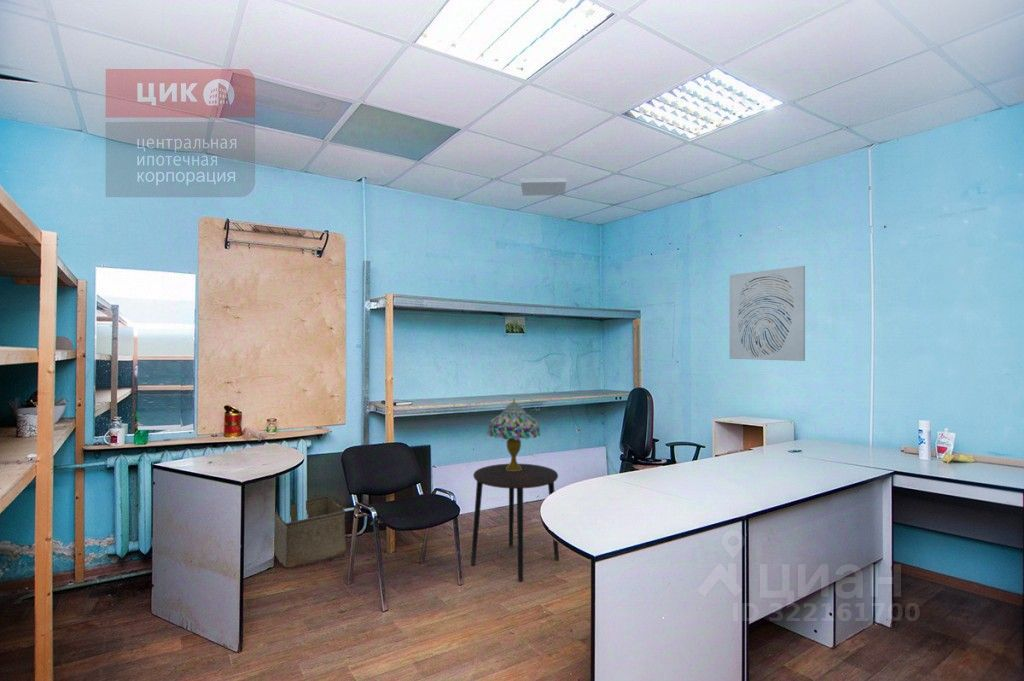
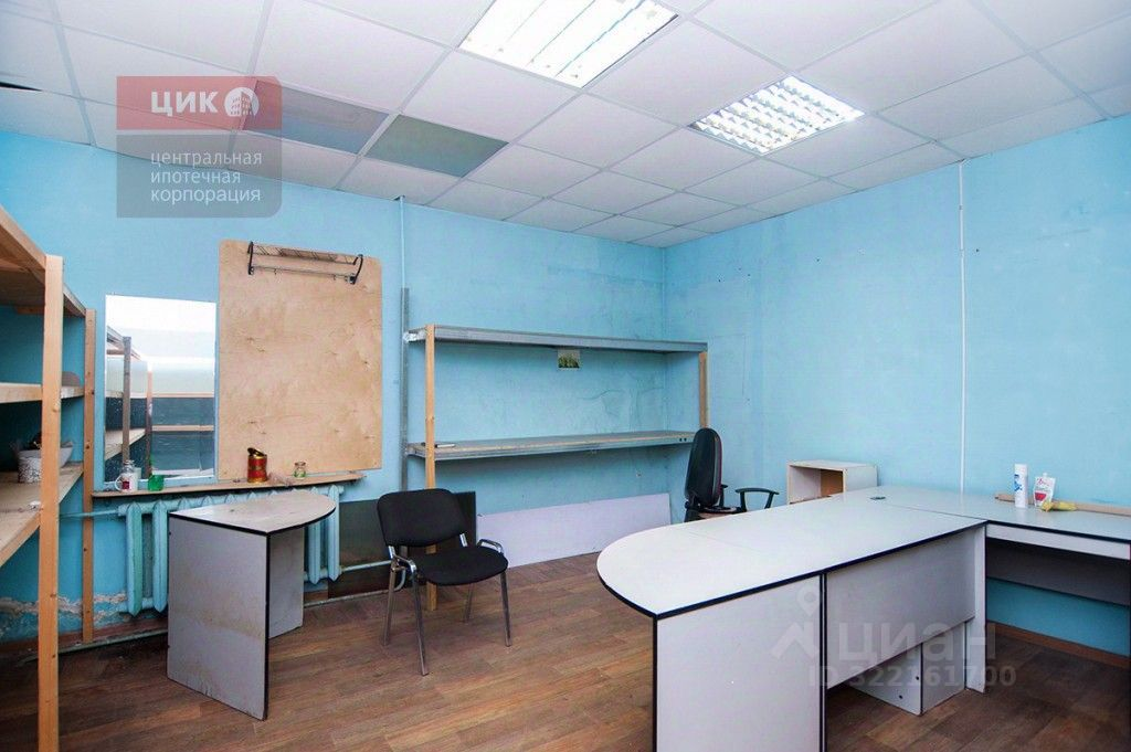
- table lamp [486,397,542,471]
- wall art [729,265,806,362]
- side table [470,463,560,583]
- storage bin [273,496,347,569]
- ceiling vent [520,176,567,197]
